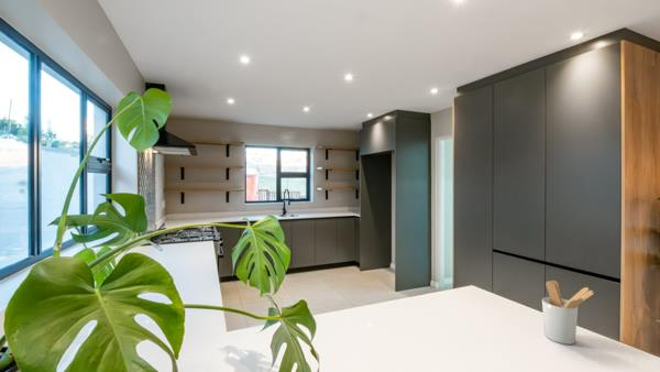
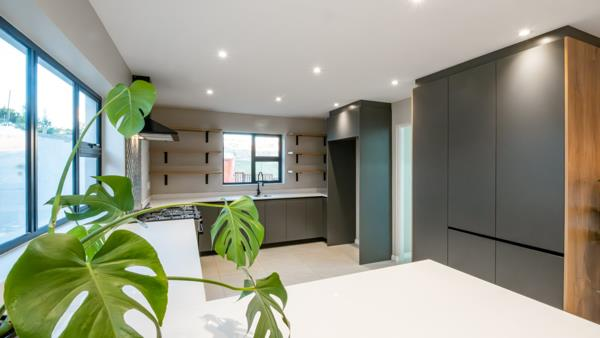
- utensil holder [541,280,595,346]
